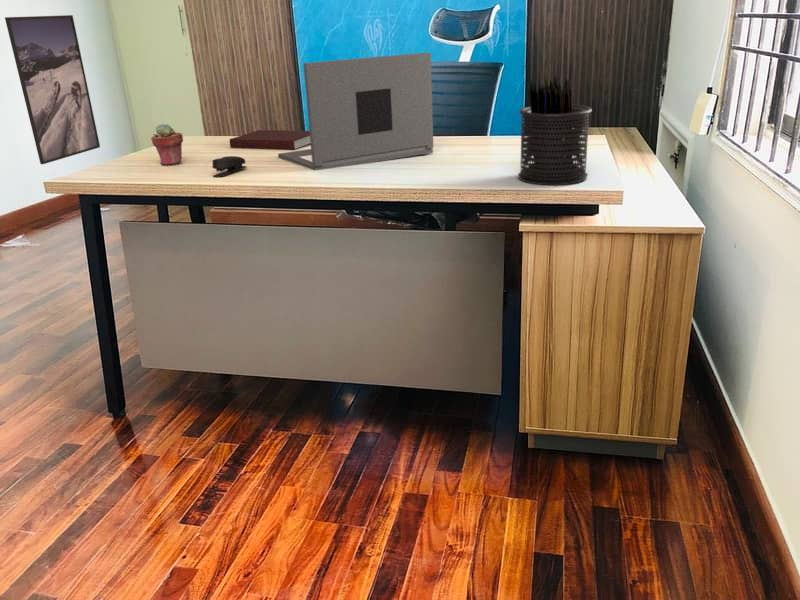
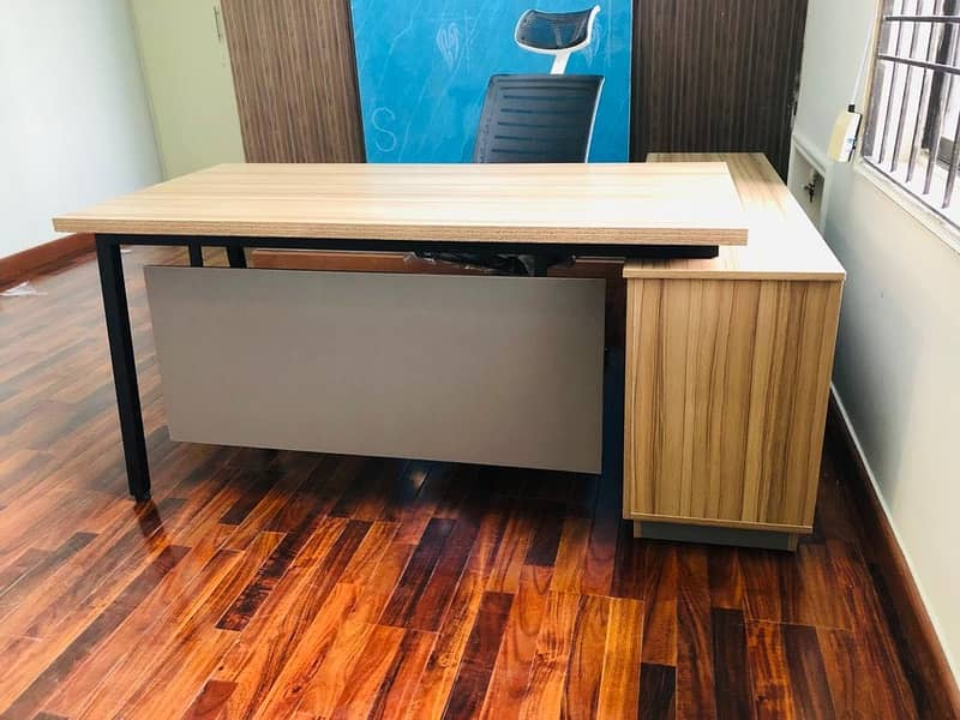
- notebook [229,129,311,151]
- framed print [4,14,101,165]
- laptop [277,52,434,171]
- pen holder [517,74,593,186]
- potted succulent [150,123,184,166]
- stapler [212,155,248,178]
